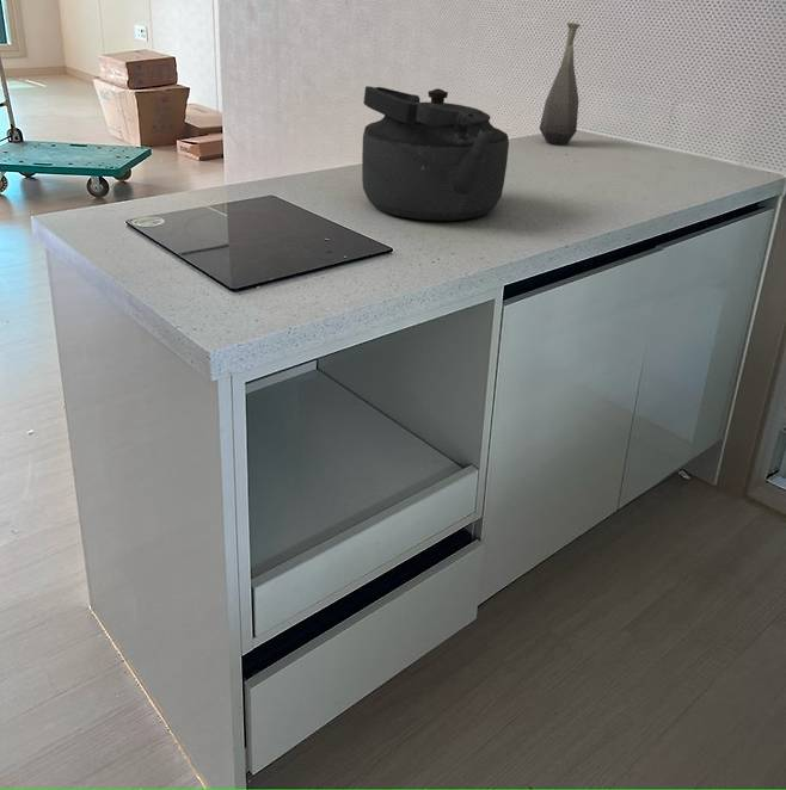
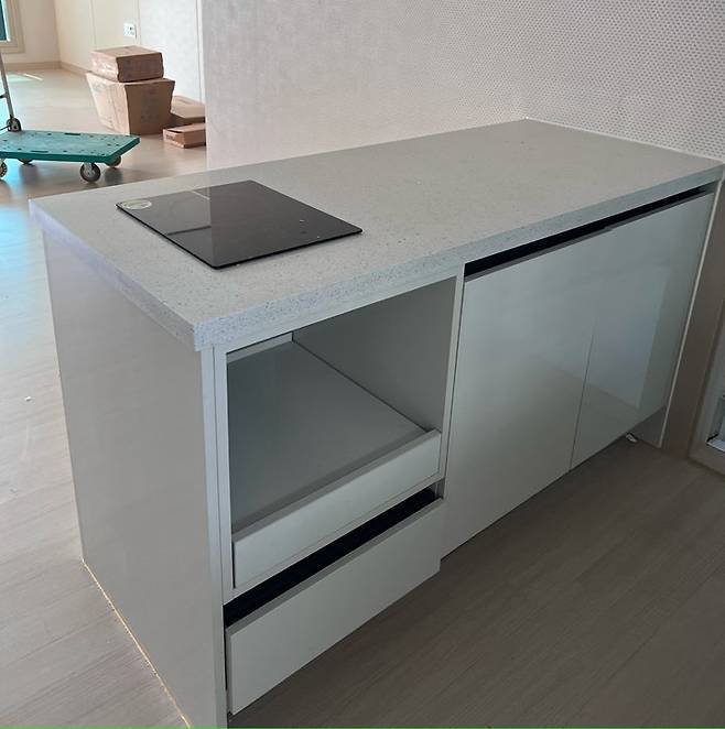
- kettle [361,85,510,222]
- bottle [539,21,582,146]
